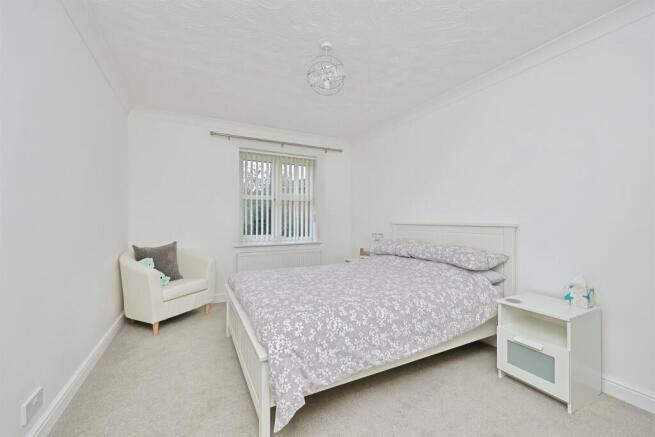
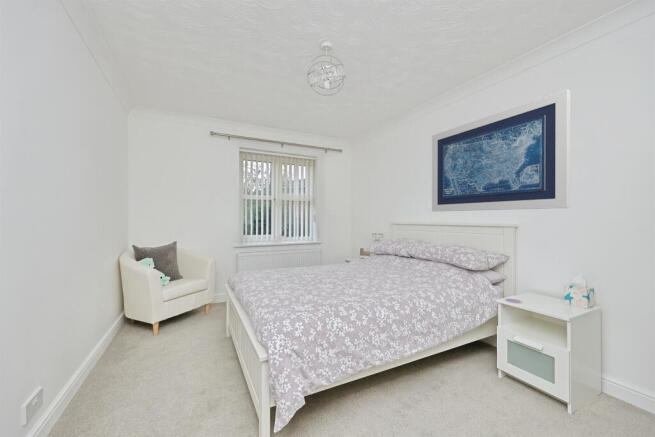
+ wall art [431,88,571,213]
